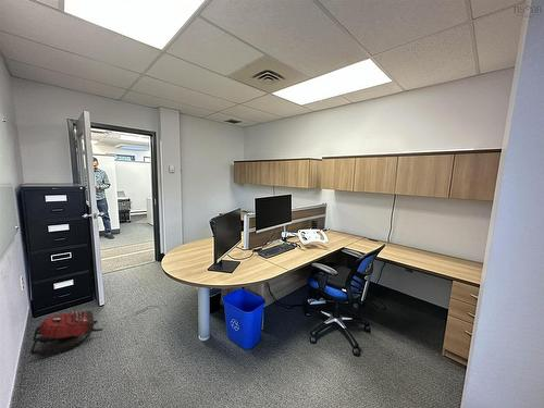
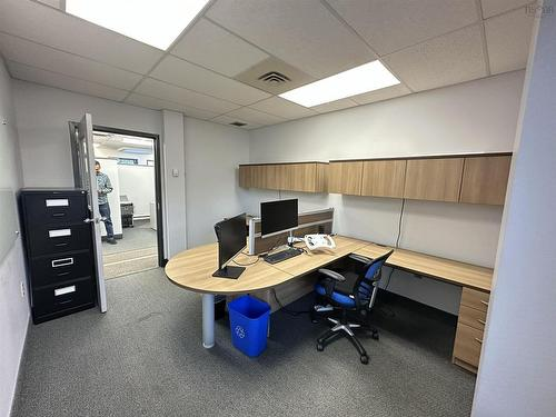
- backpack [29,309,103,357]
